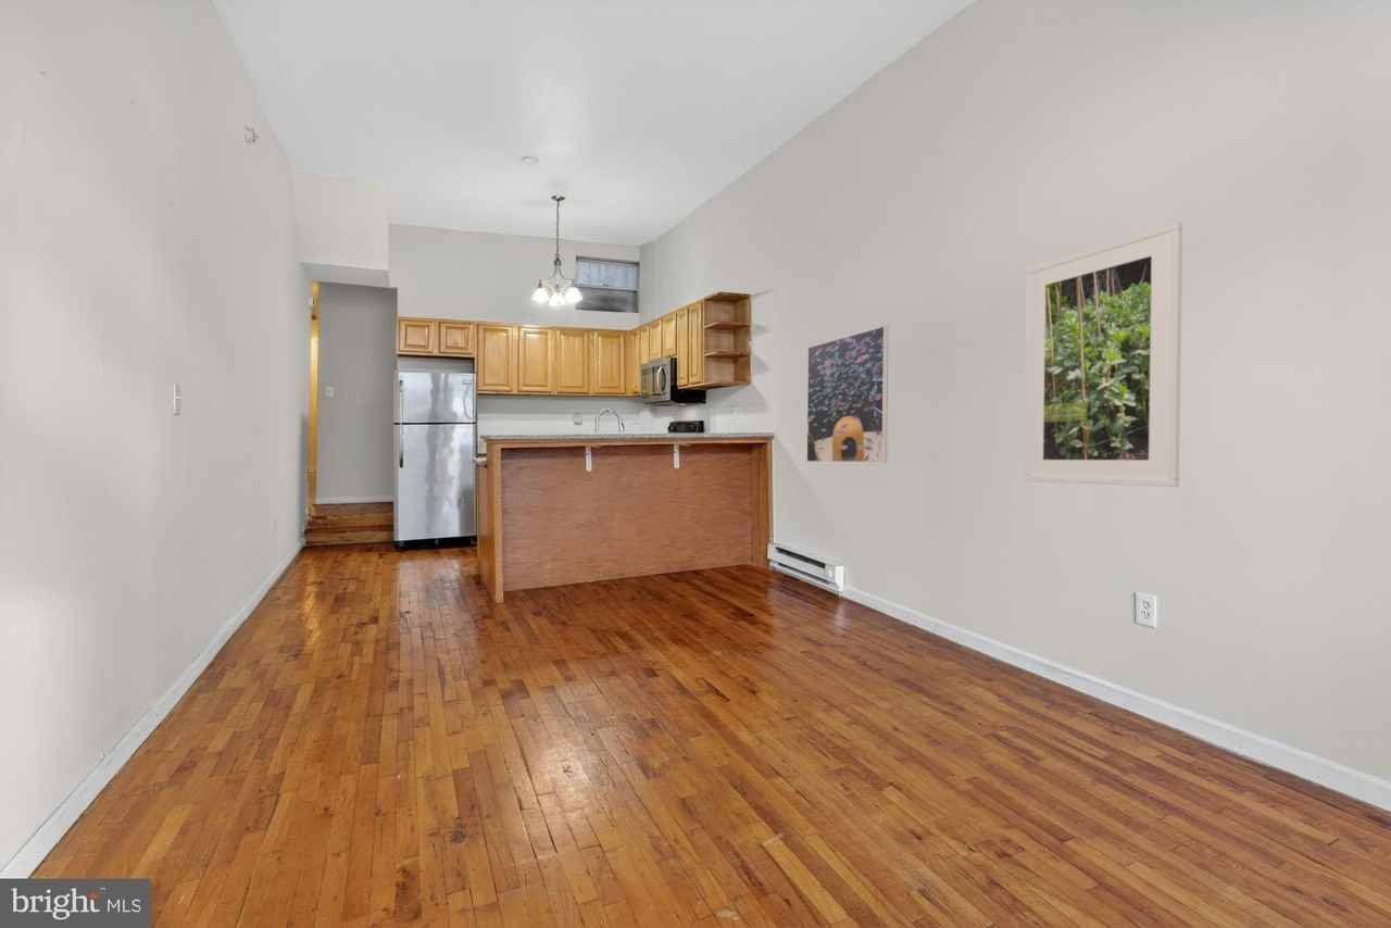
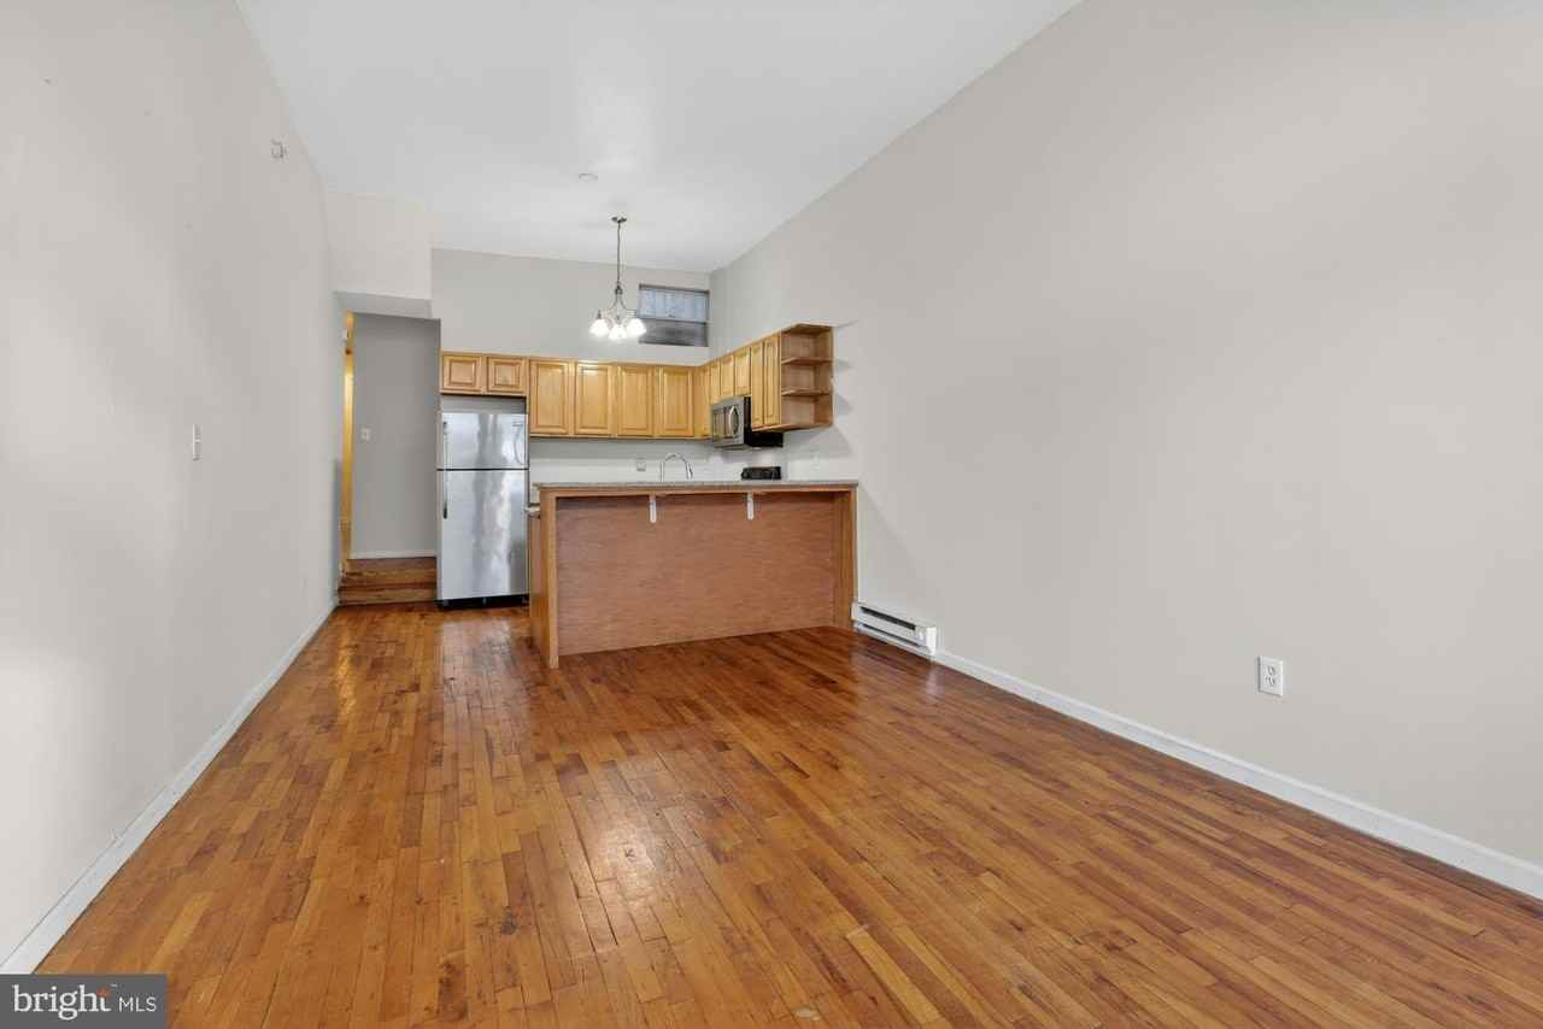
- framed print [805,325,889,464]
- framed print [1023,221,1183,488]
